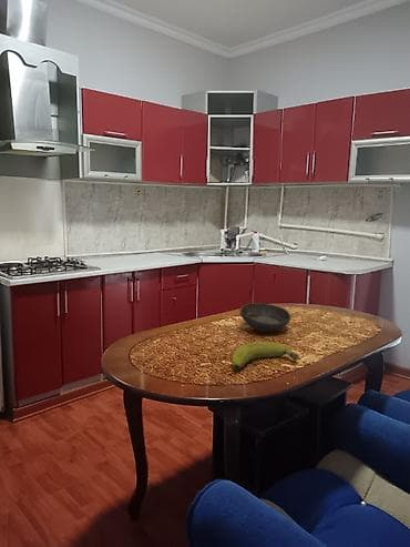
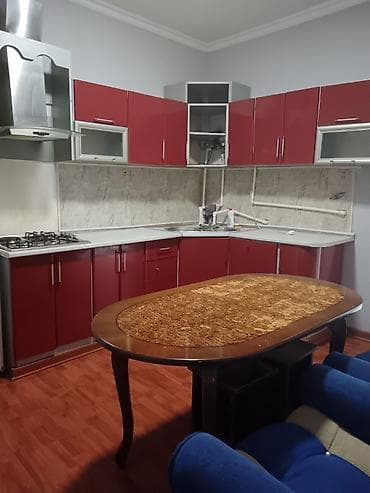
- bowl [239,303,291,333]
- fruit [232,341,300,371]
